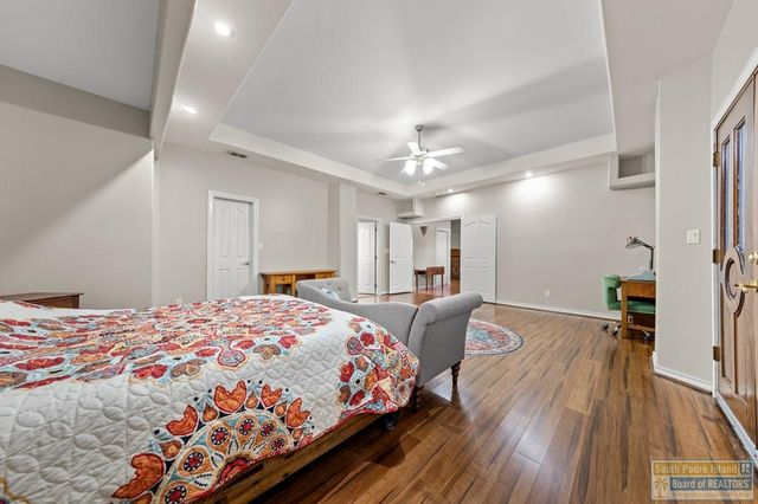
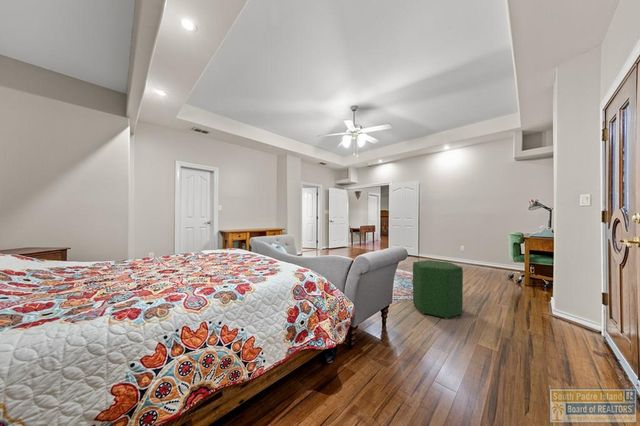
+ ottoman [412,259,464,320]
